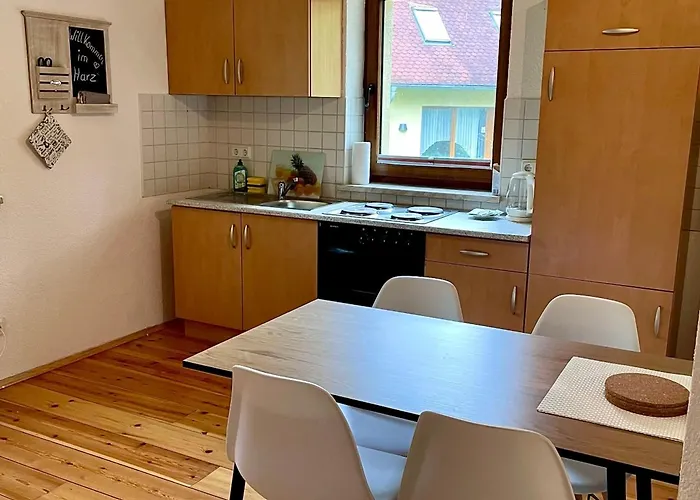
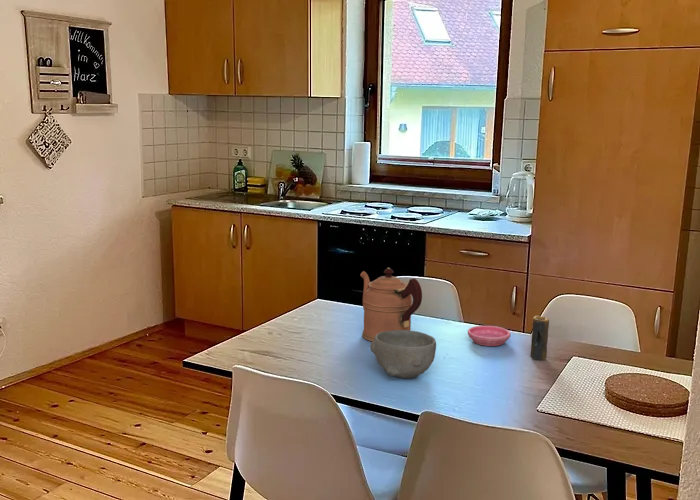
+ saucer [467,325,512,347]
+ bowl [369,330,437,379]
+ candle [529,315,550,361]
+ coffeepot [359,267,423,342]
